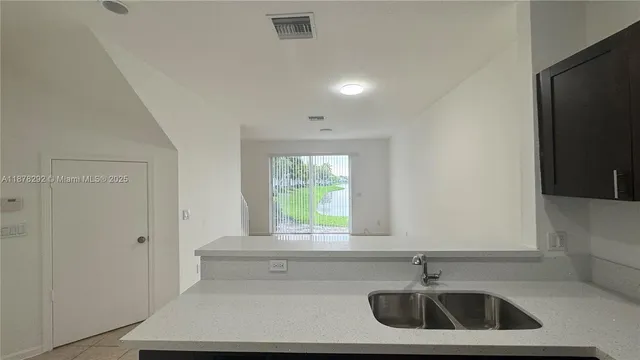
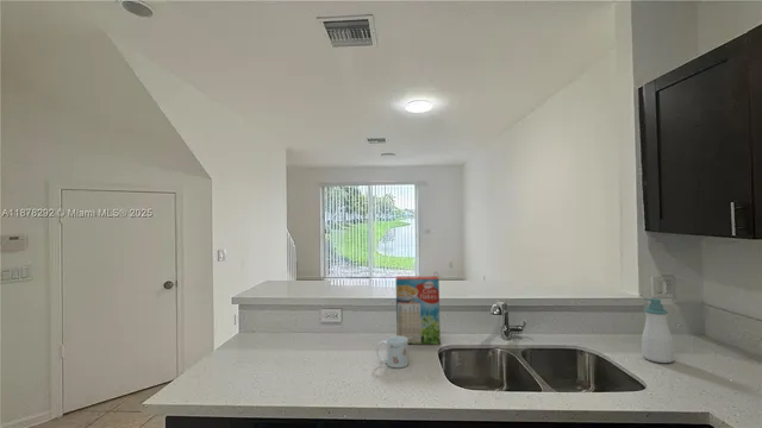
+ soap bottle [641,297,675,364]
+ mug [375,335,410,369]
+ cereal box [395,275,442,346]
